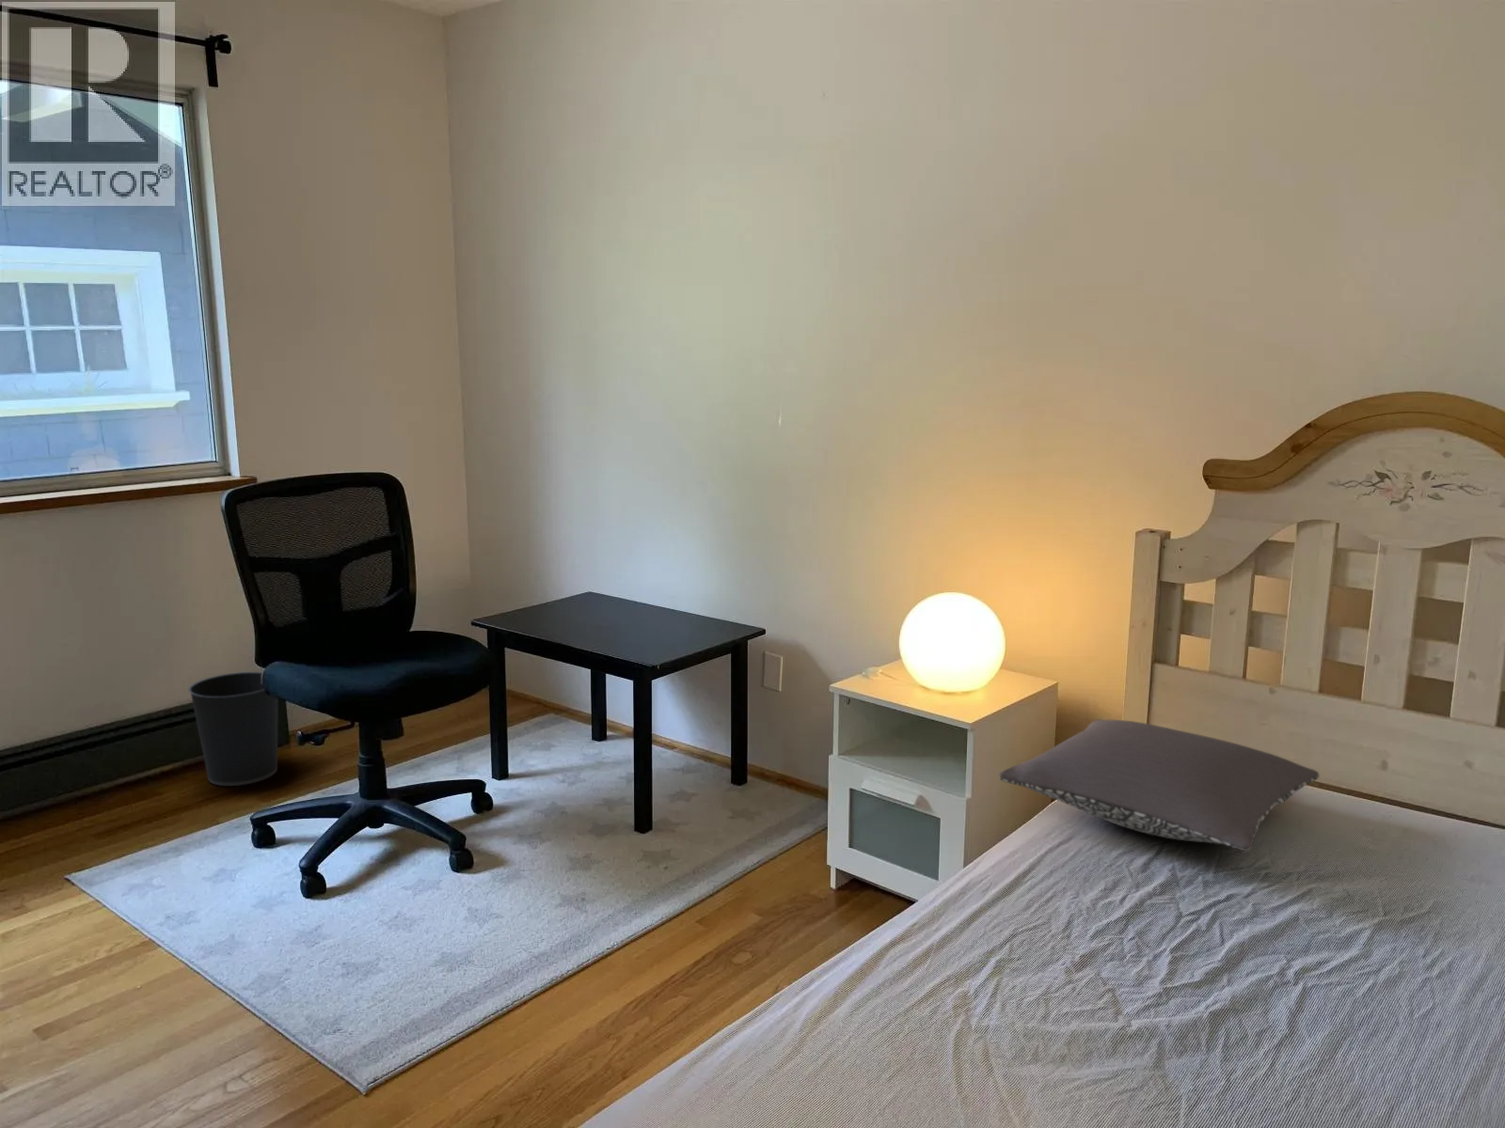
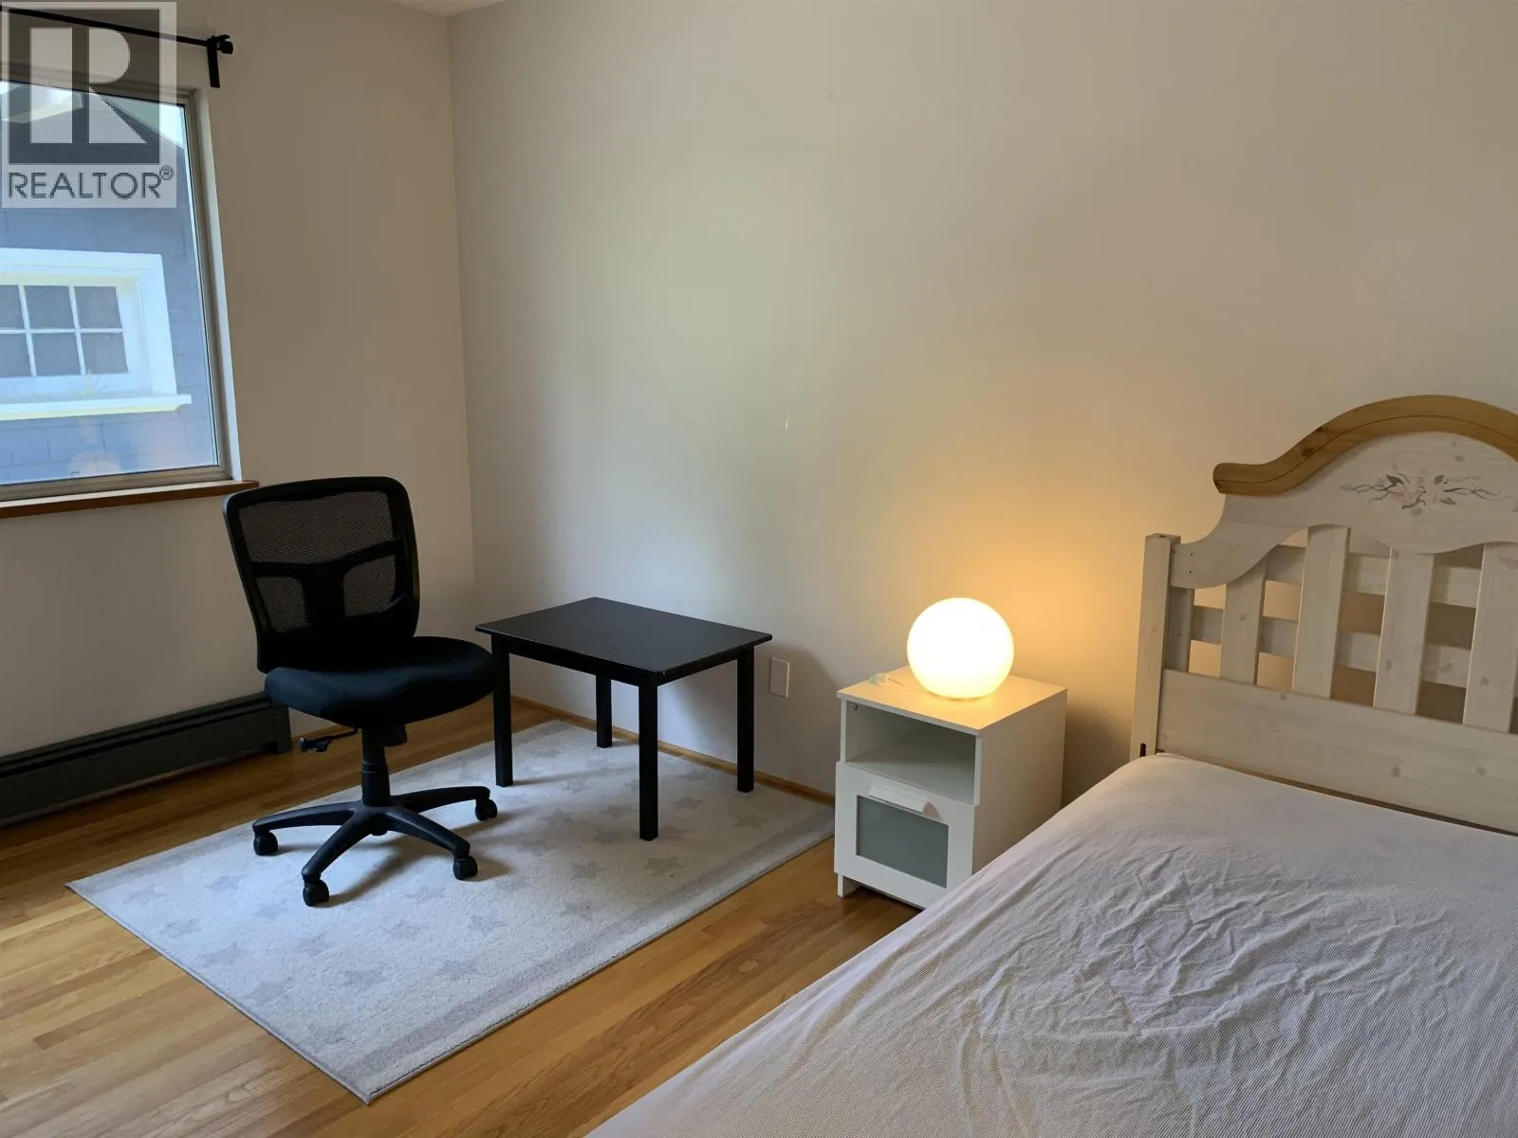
- pillow [998,718,1320,852]
- wastebasket [187,671,280,787]
